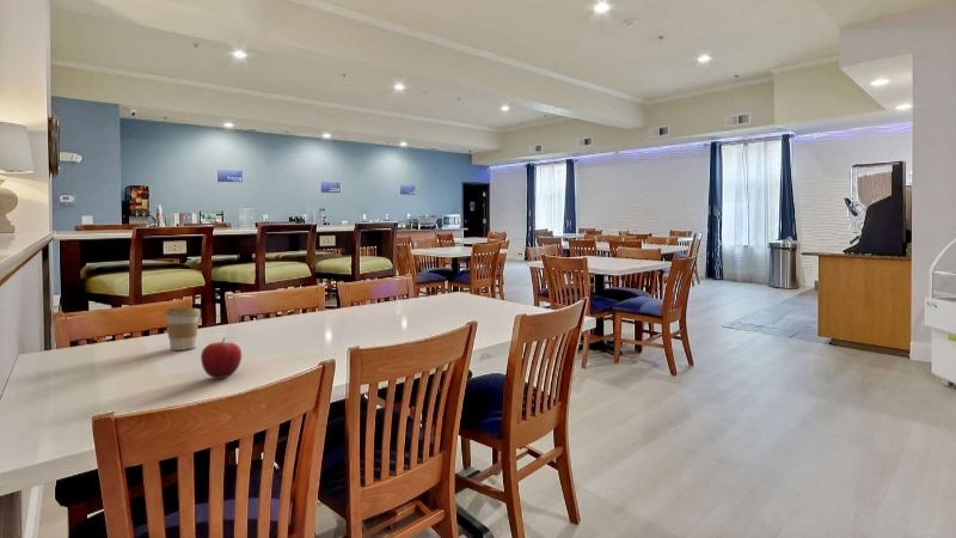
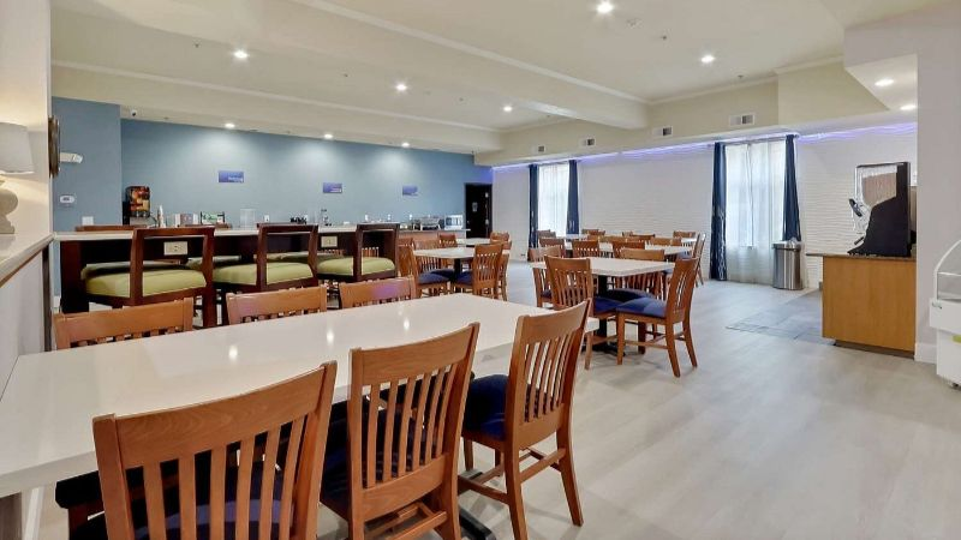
- fruit [200,336,243,380]
- coffee cup [165,306,201,351]
